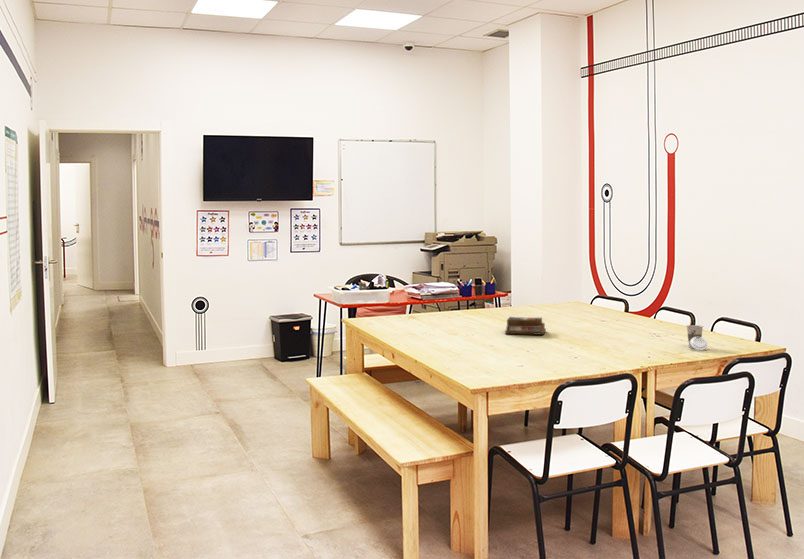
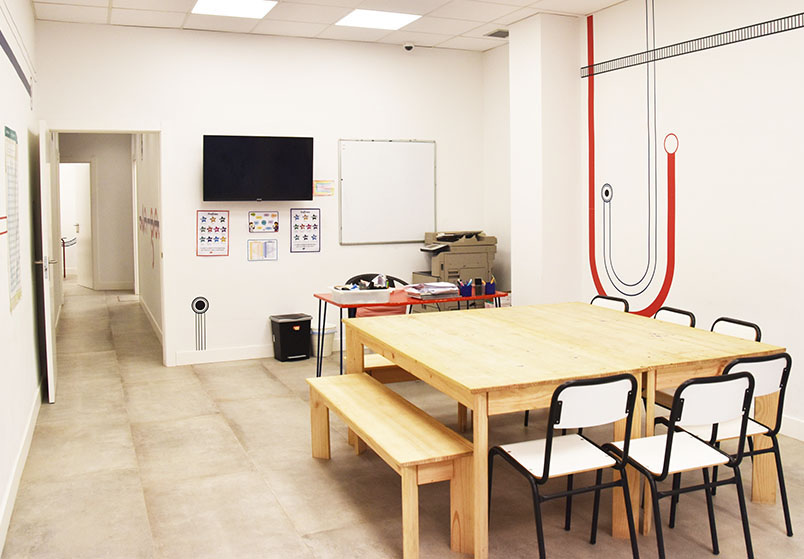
- books [504,316,547,336]
- cup [685,324,709,351]
